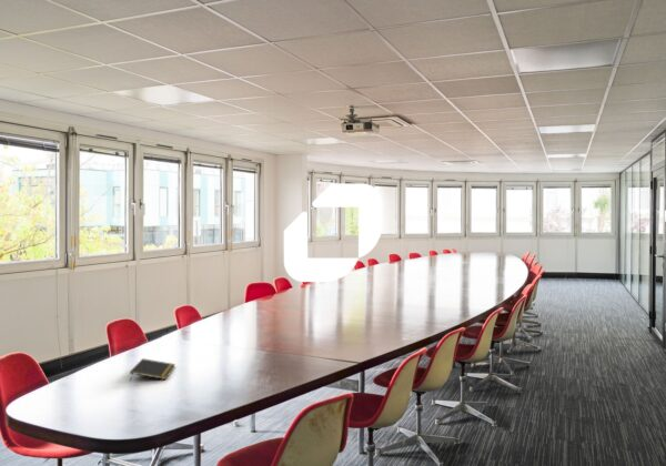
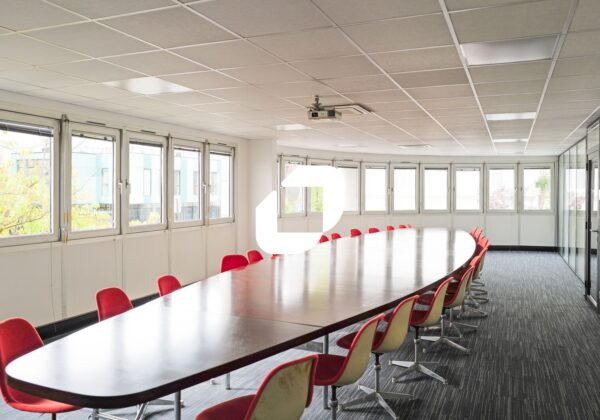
- notepad [129,357,176,382]
